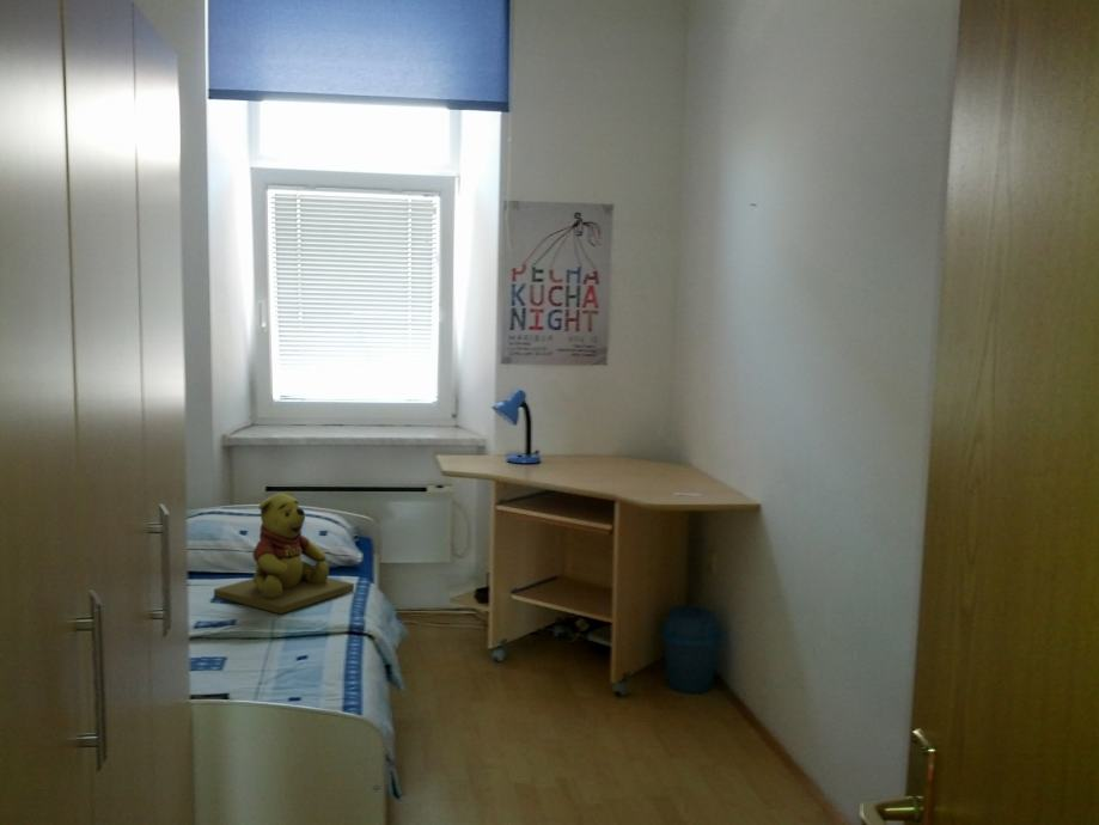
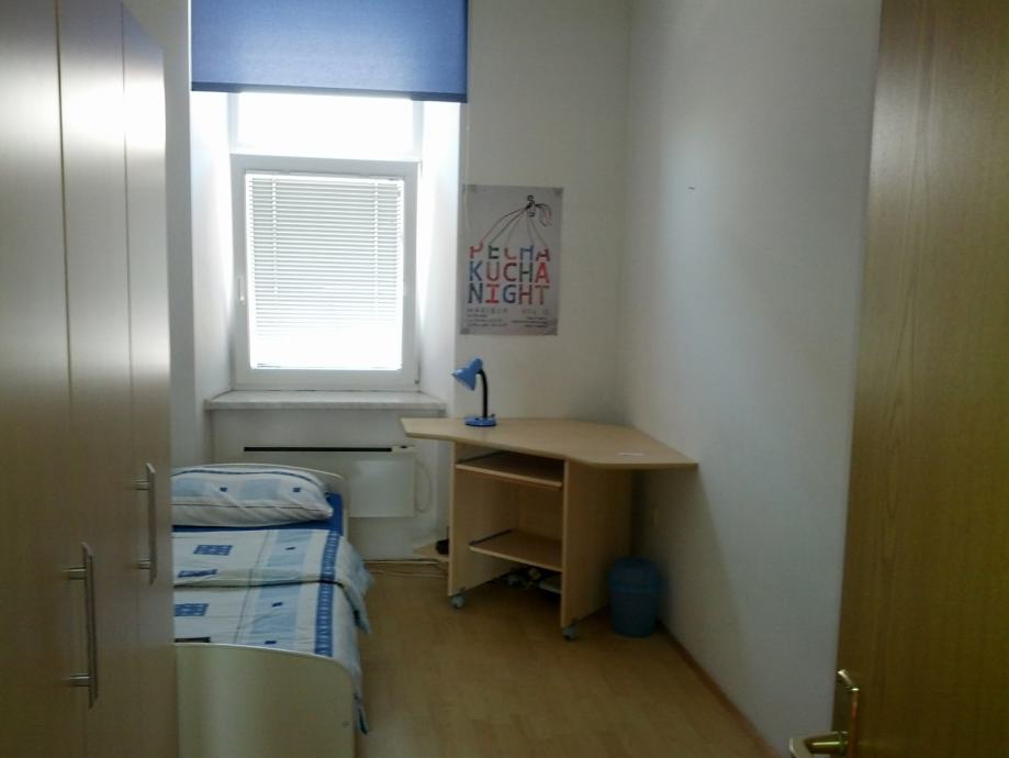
- teddy bear [213,491,355,616]
